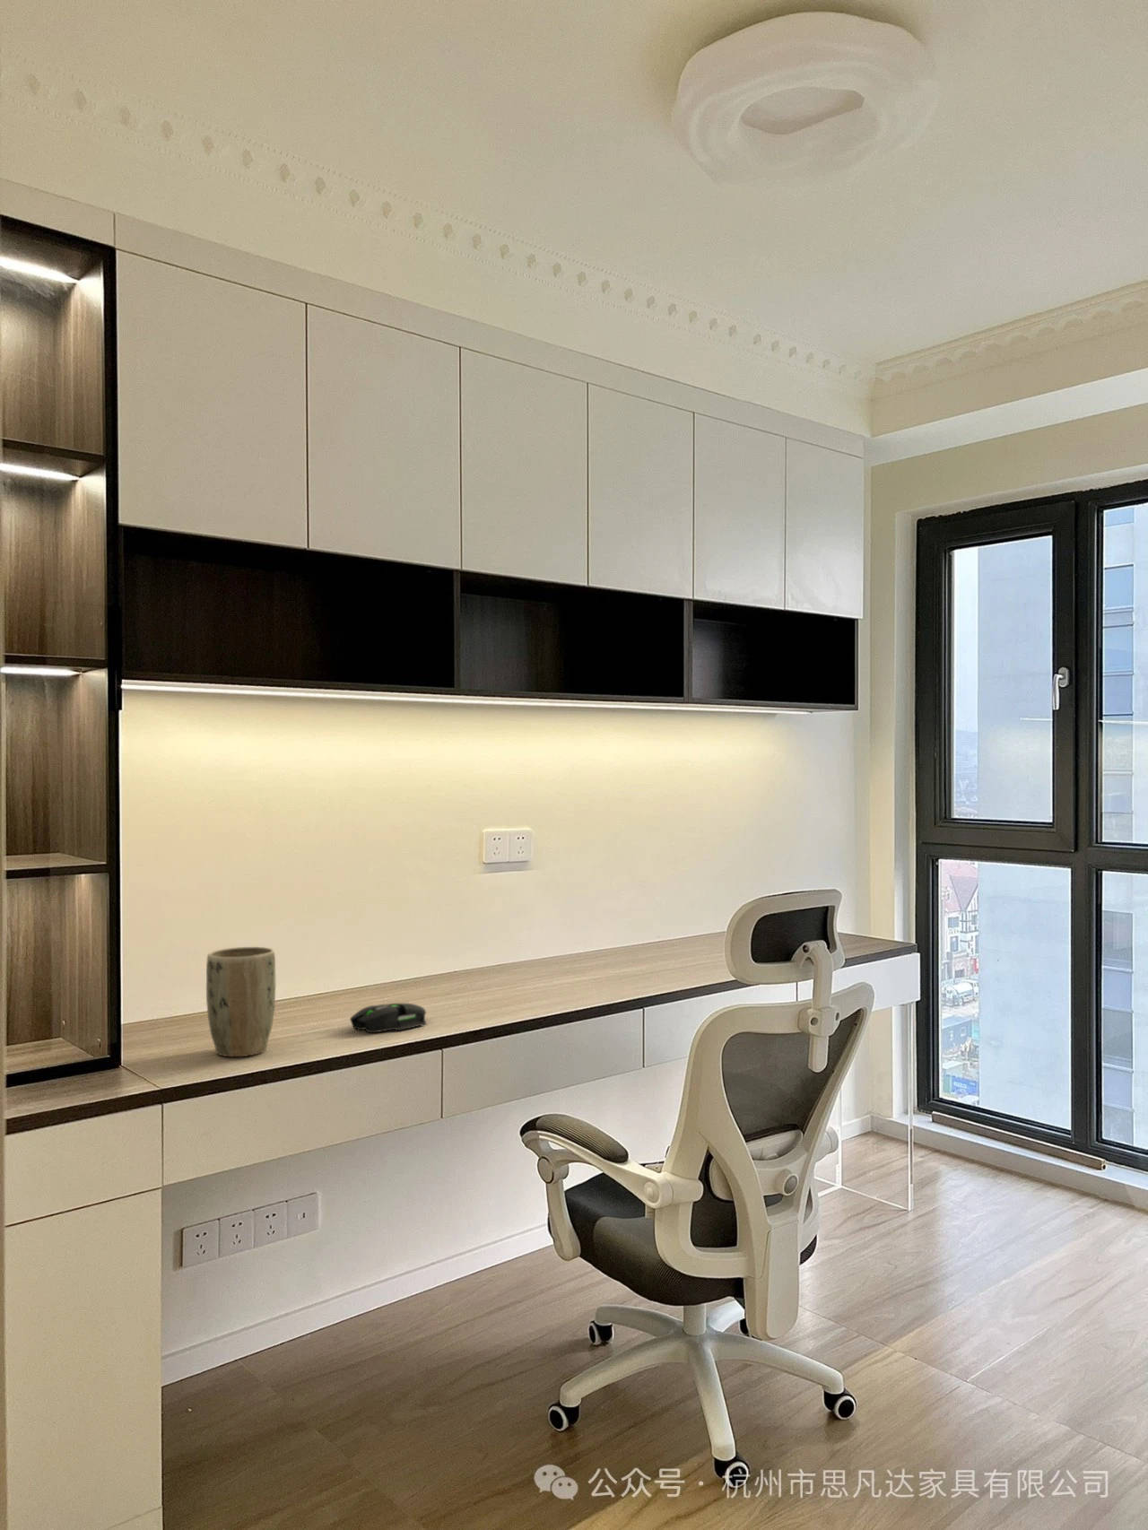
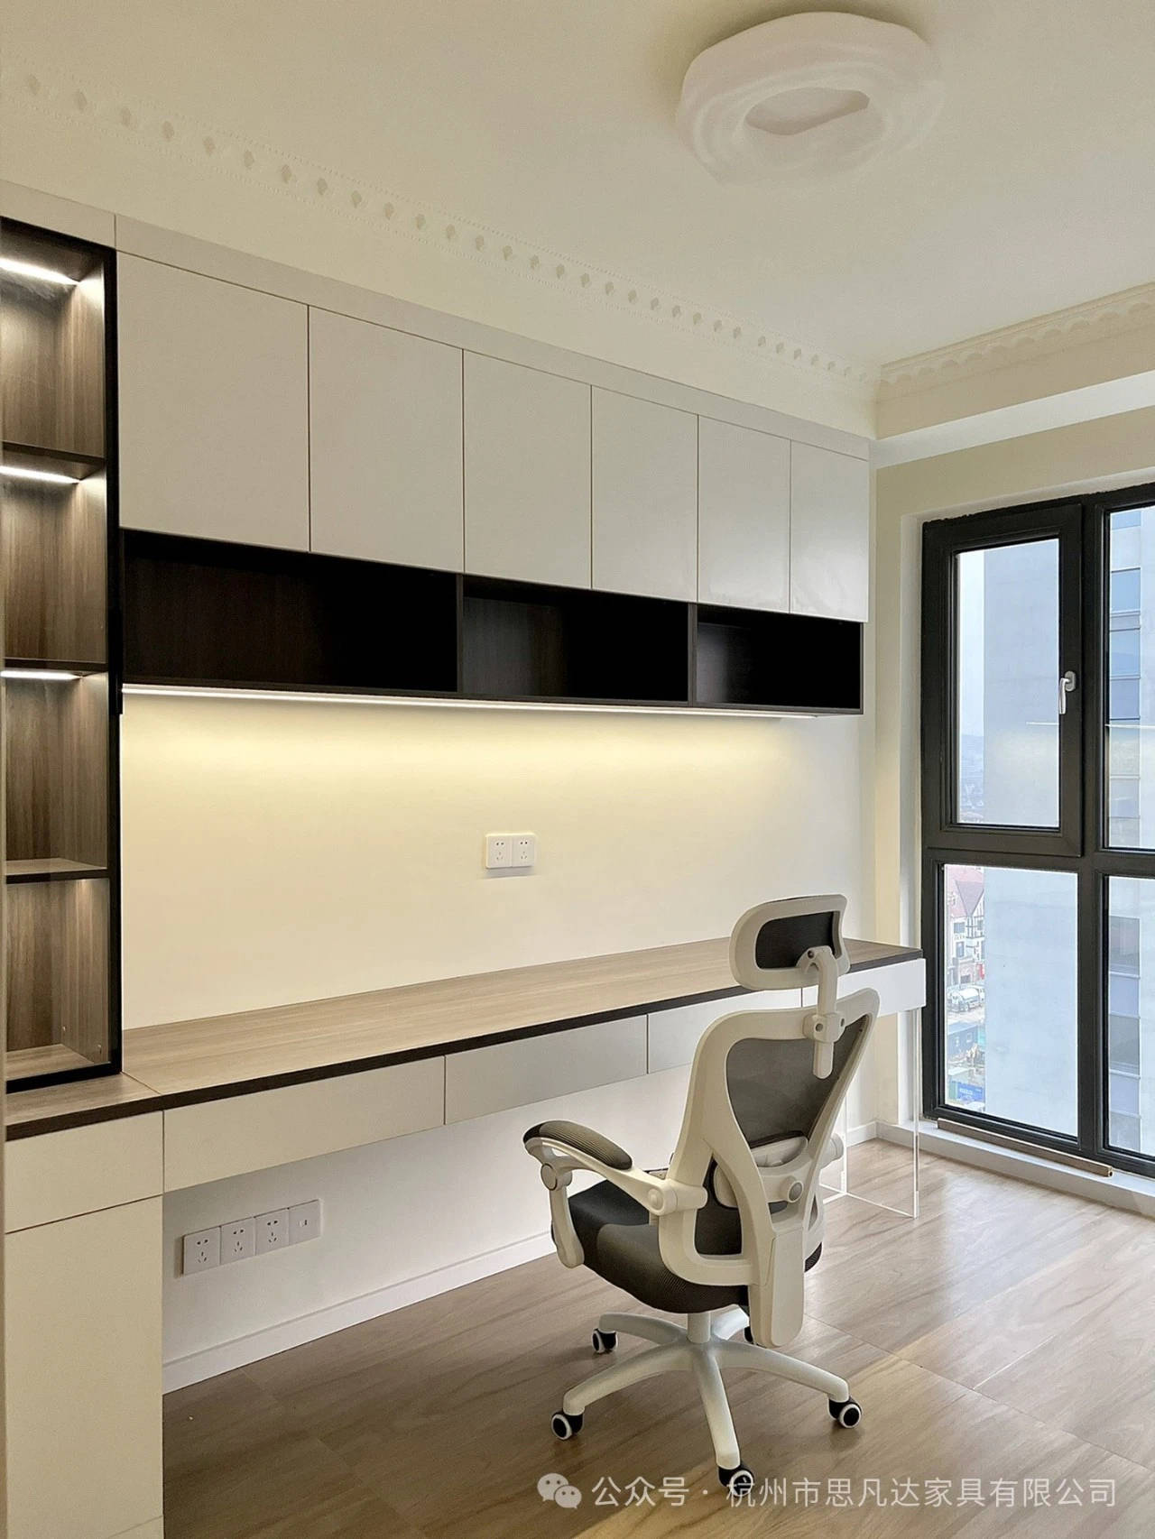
- plant pot [205,946,276,1057]
- mouse [348,1003,427,1033]
